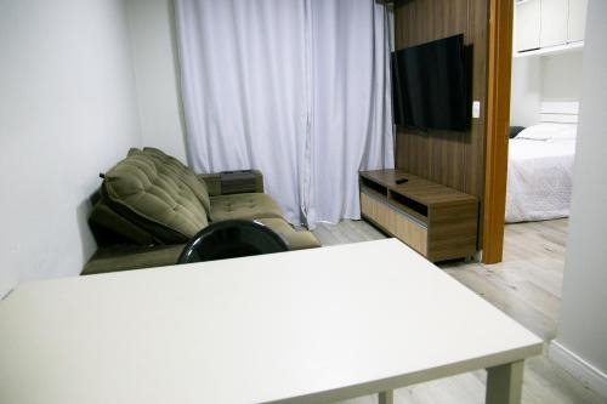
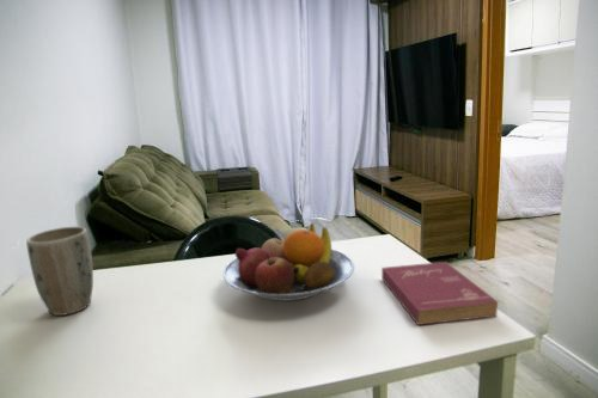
+ fruit bowl [222,222,355,302]
+ book [380,261,499,326]
+ plant pot [25,226,94,317]
